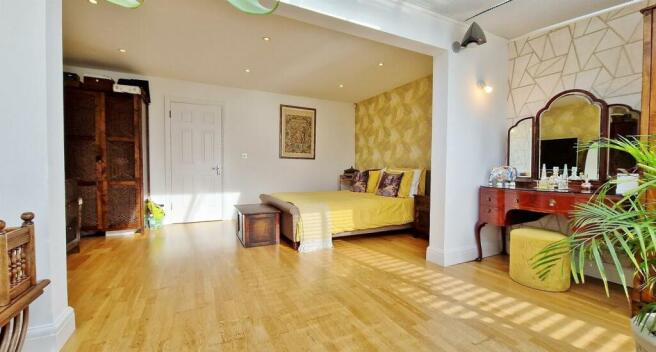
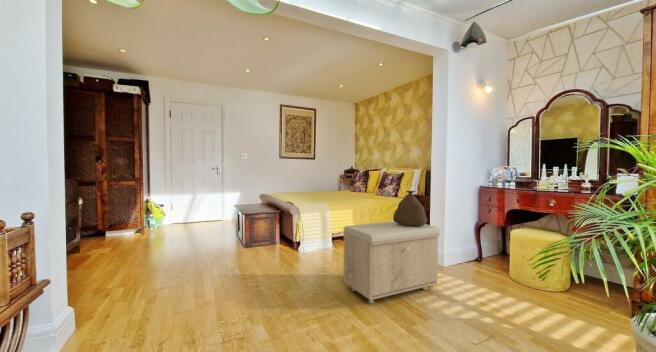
+ storage bench [343,220,441,304]
+ bag [392,190,428,226]
